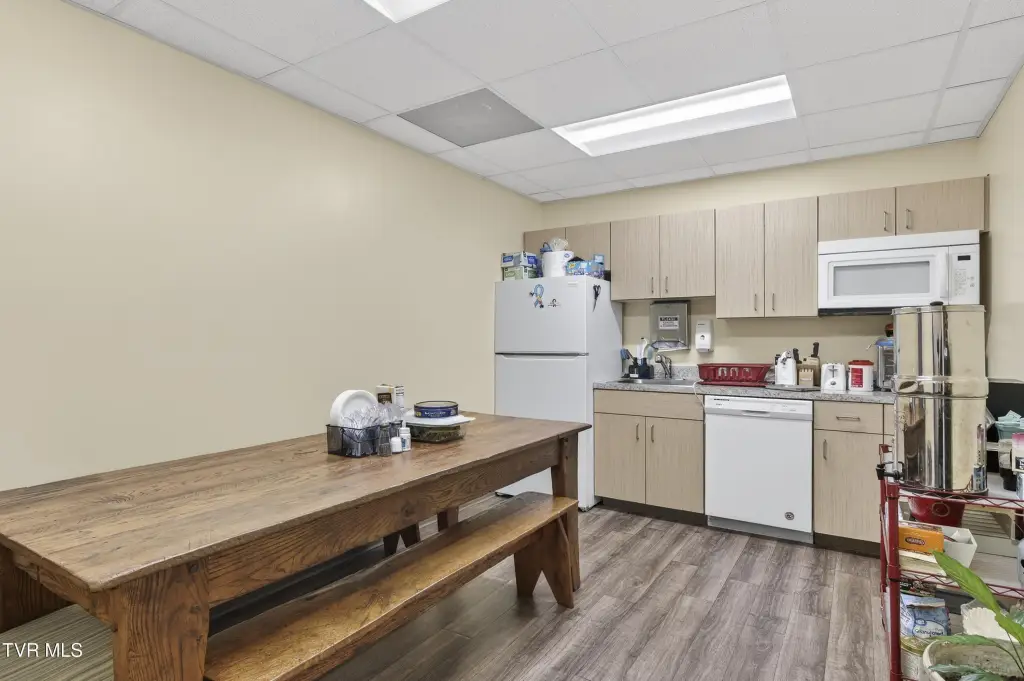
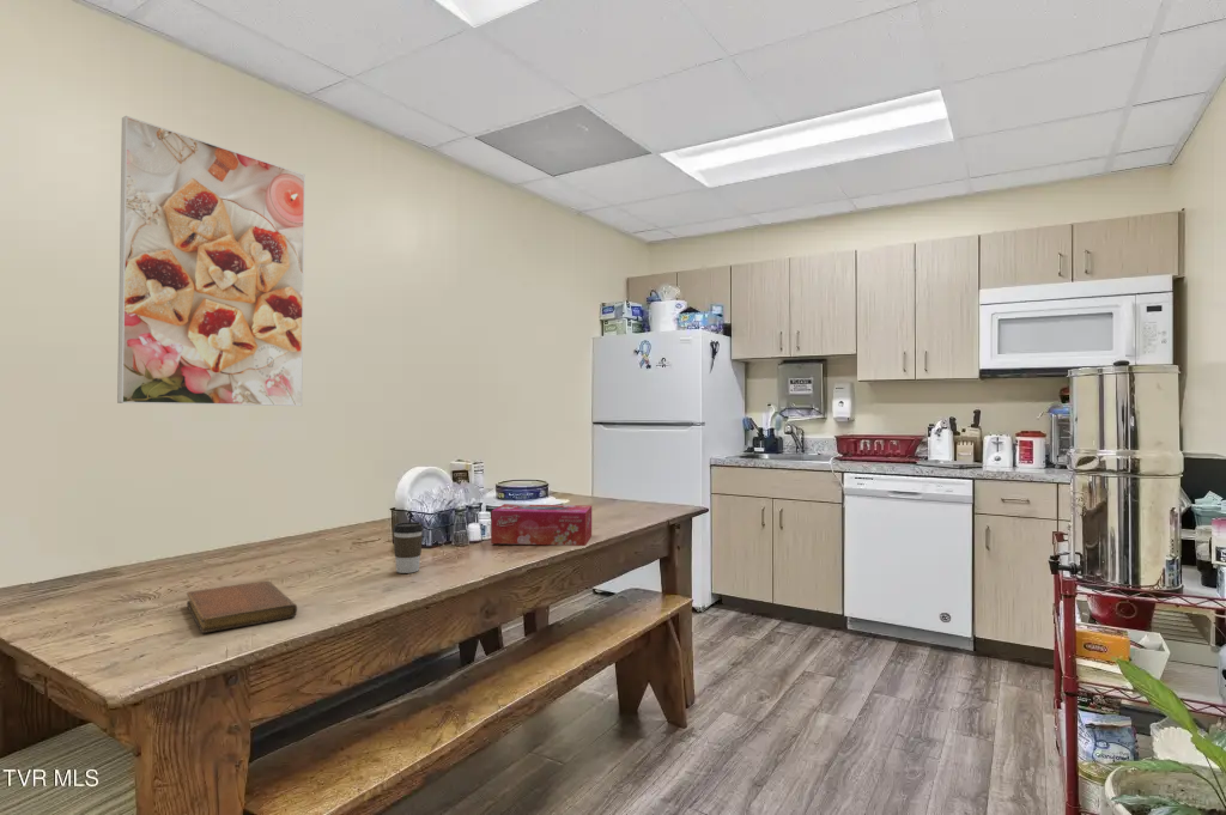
+ coffee cup [392,521,425,574]
+ tissue box [490,503,593,547]
+ notebook [186,580,298,634]
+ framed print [116,115,306,407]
